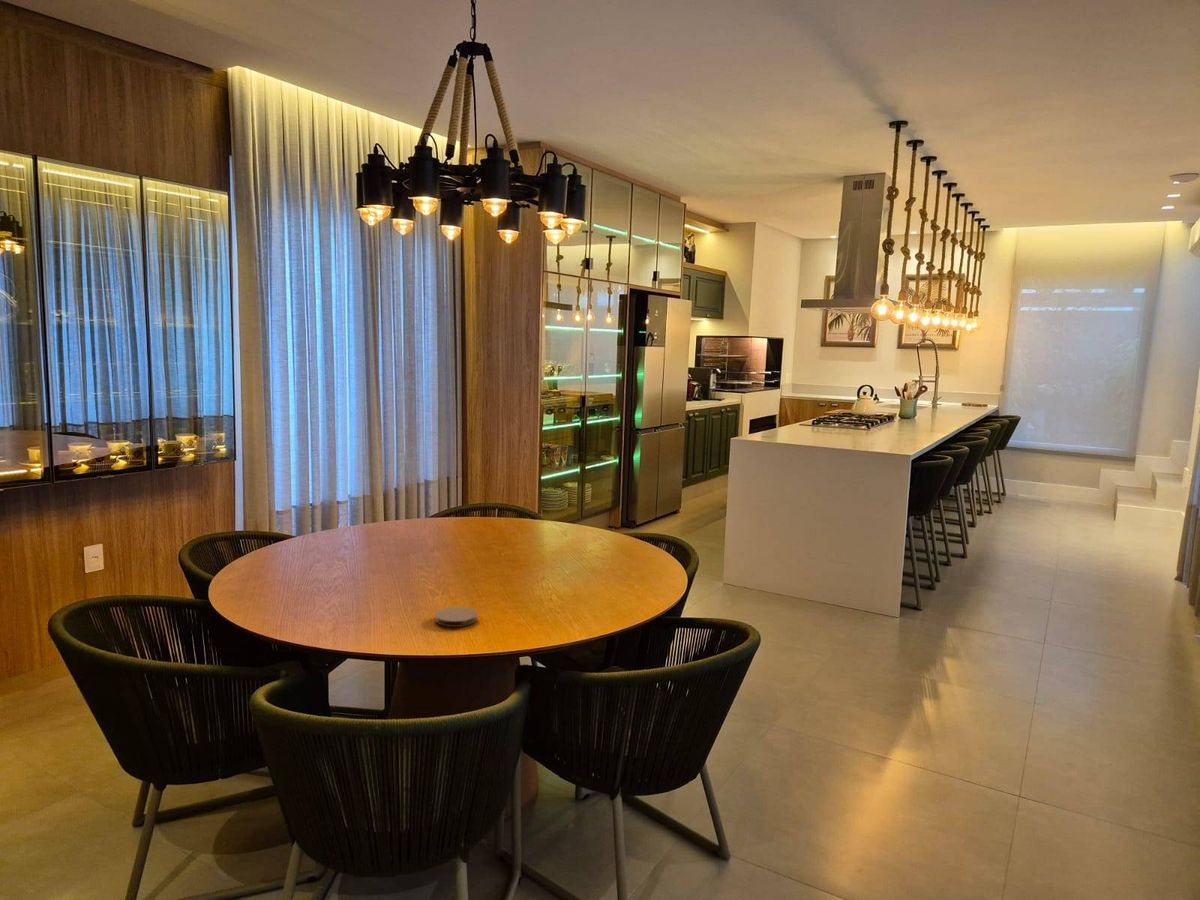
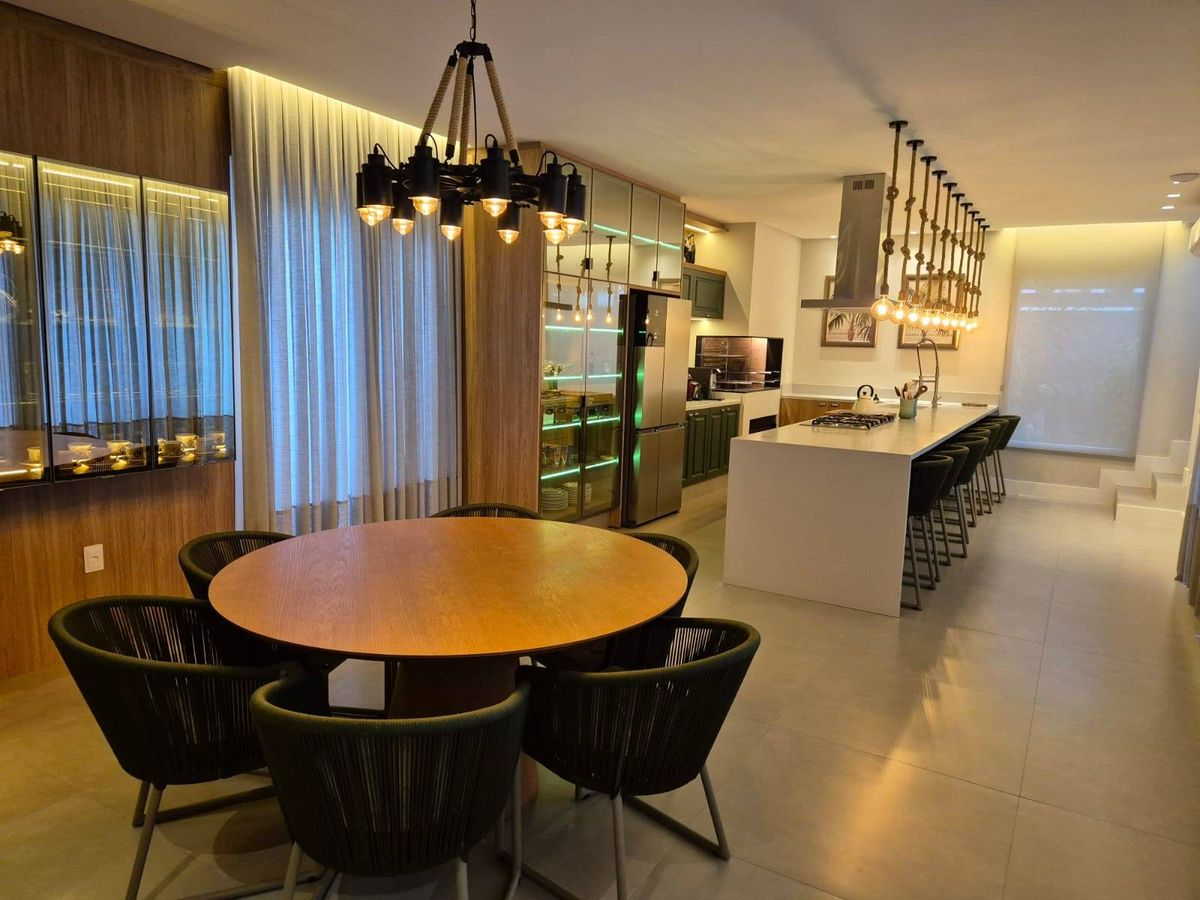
- coaster [434,606,478,628]
